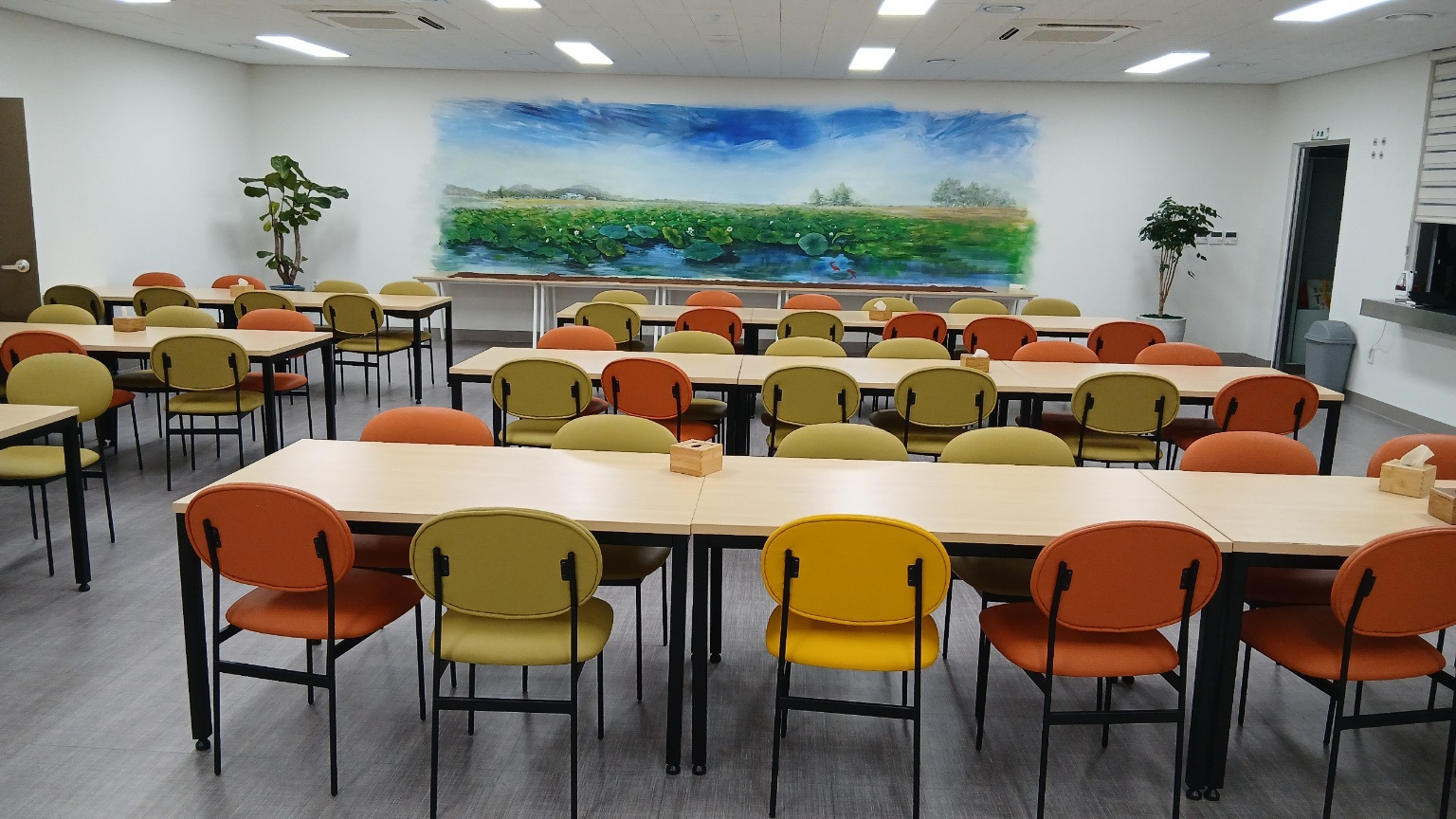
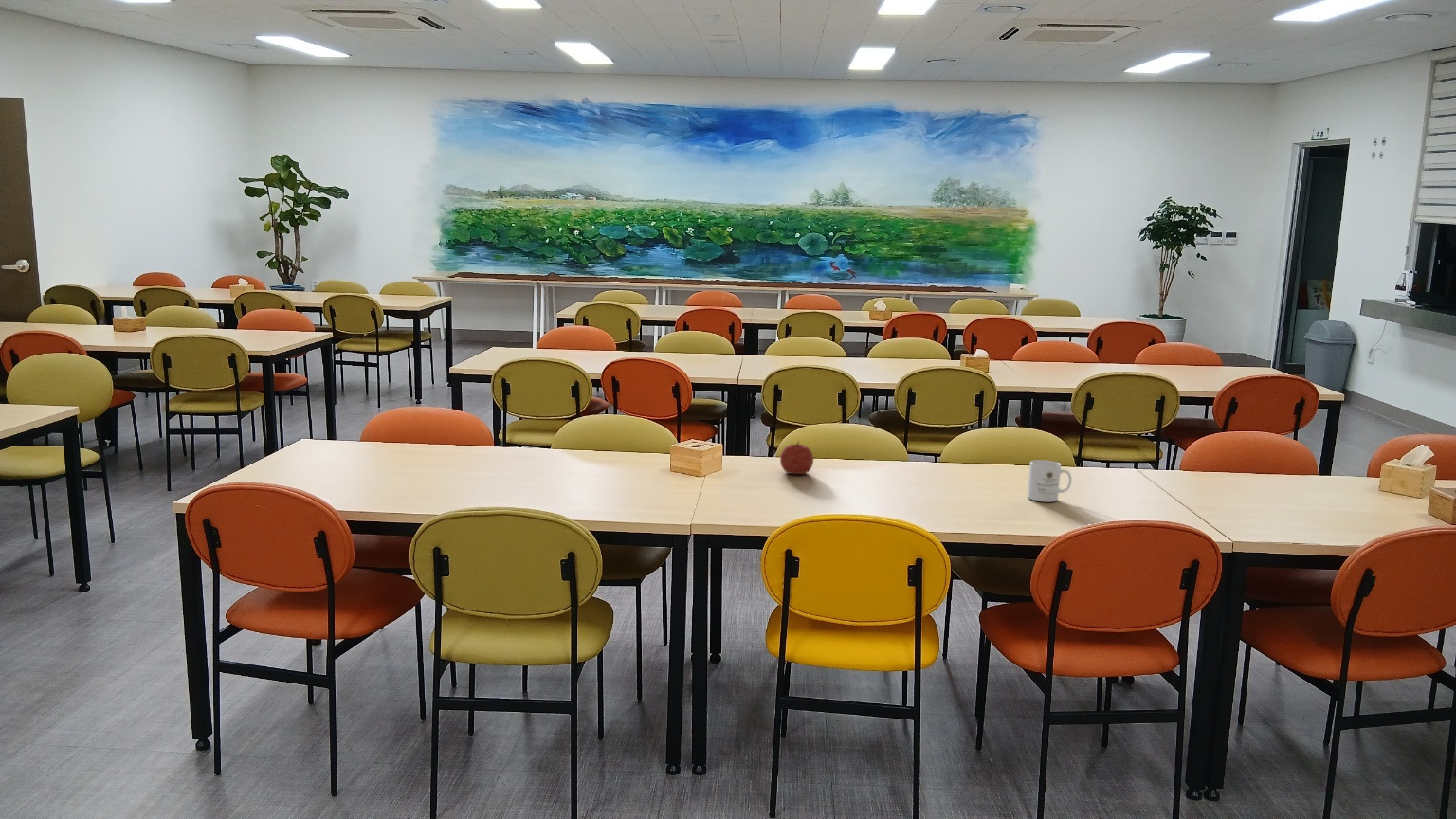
+ fruit [779,440,814,475]
+ mug [1027,459,1072,503]
